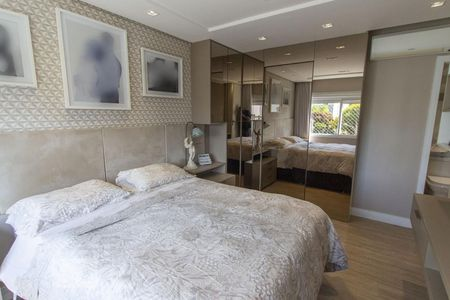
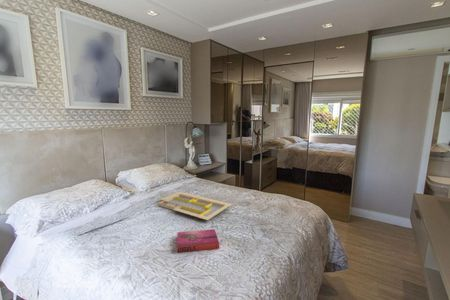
+ serving tray [157,191,233,221]
+ hardback book [176,228,220,254]
